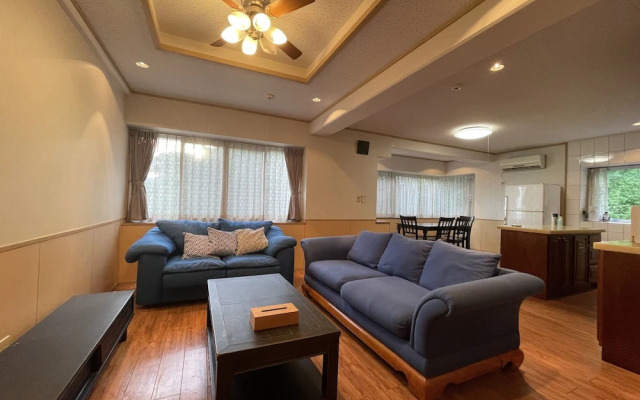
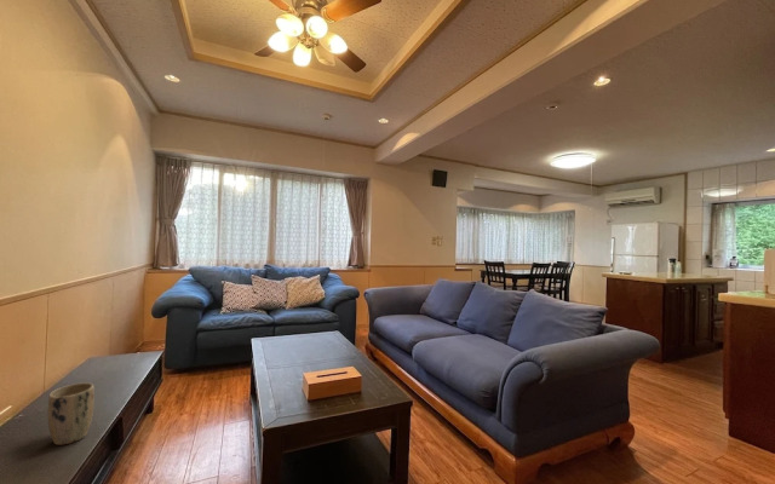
+ plant pot [47,381,96,446]
